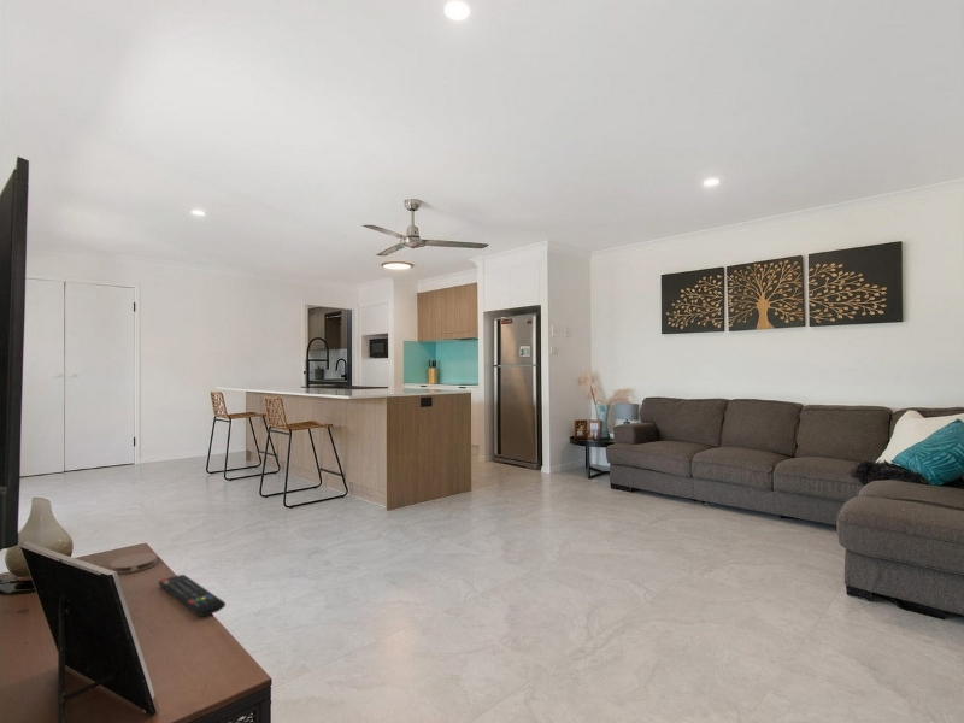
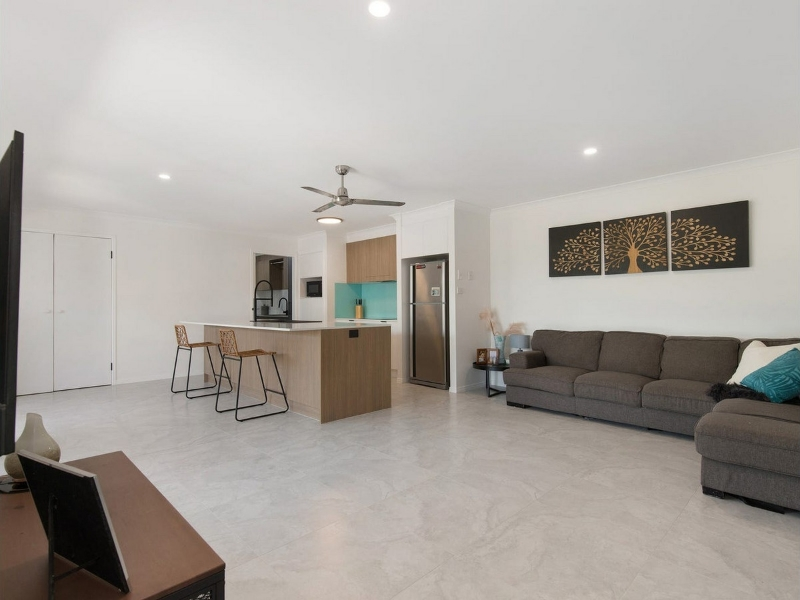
- coaster [110,552,159,575]
- remote control [158,574,227,617]
